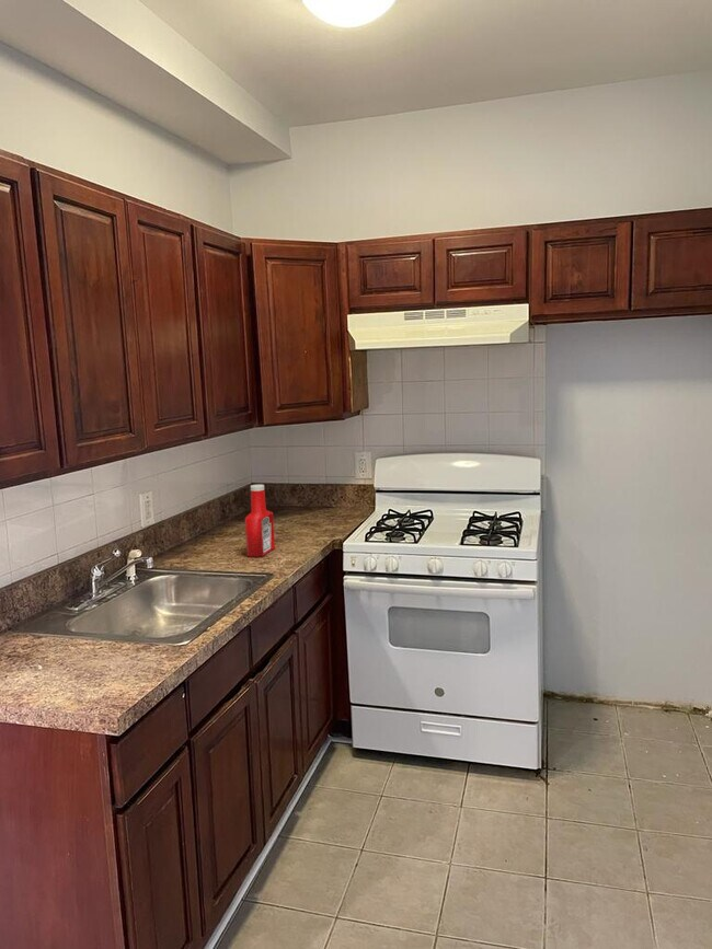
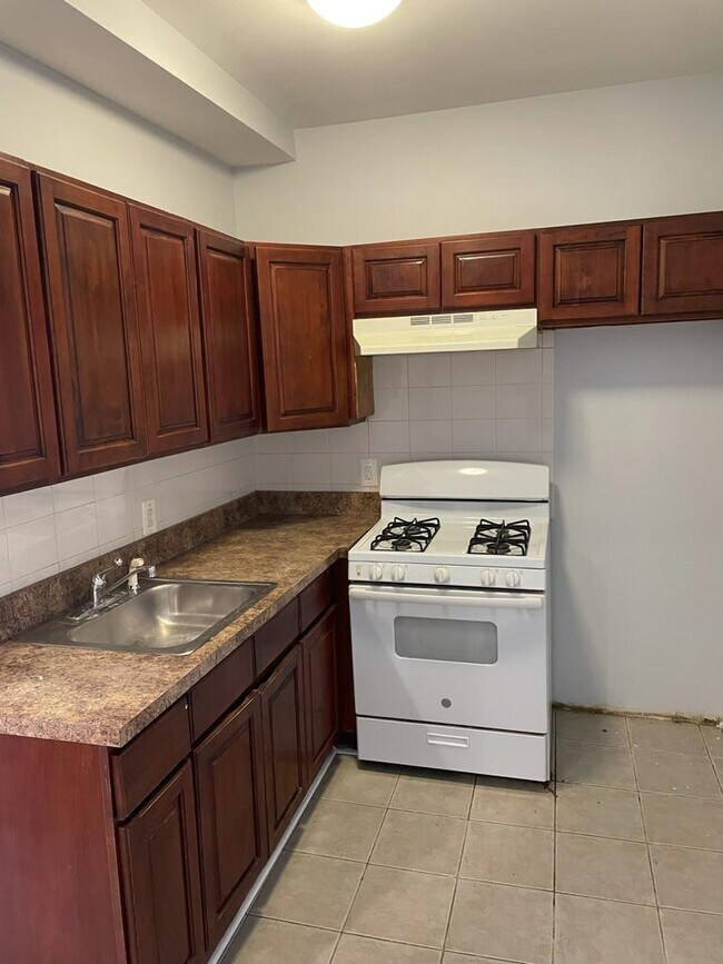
- soap bottle [244,484,276,558]
